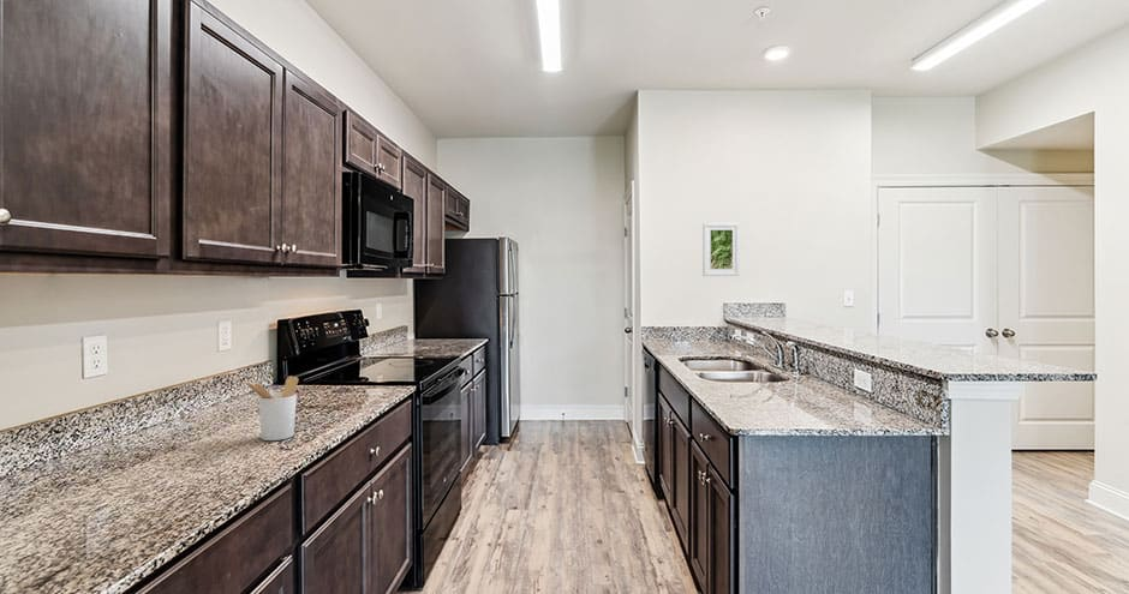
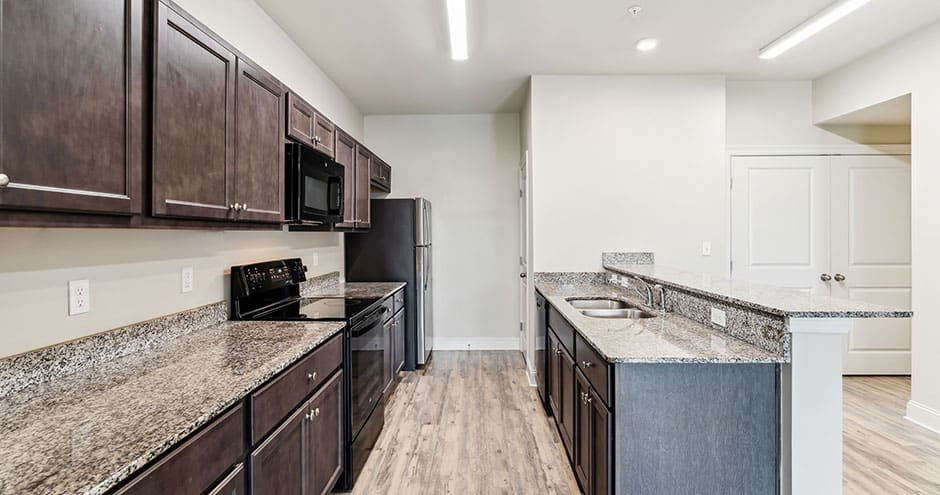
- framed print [701,222,741,277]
- utensil holder [245,374,299,442]
